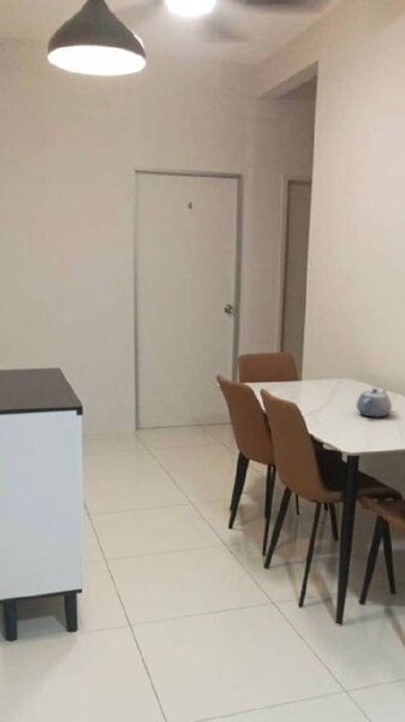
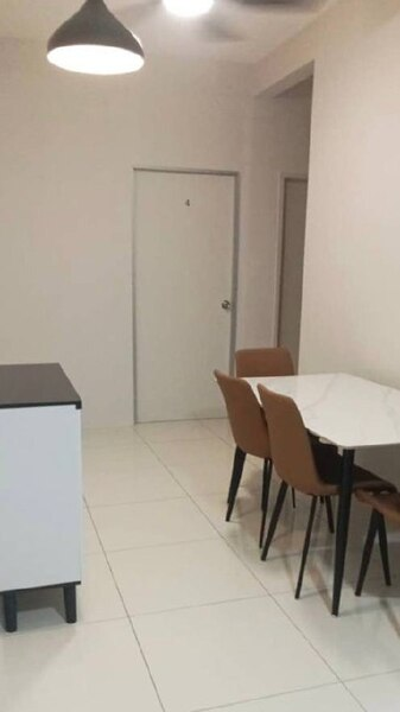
- teapot [355,386,393,419]
